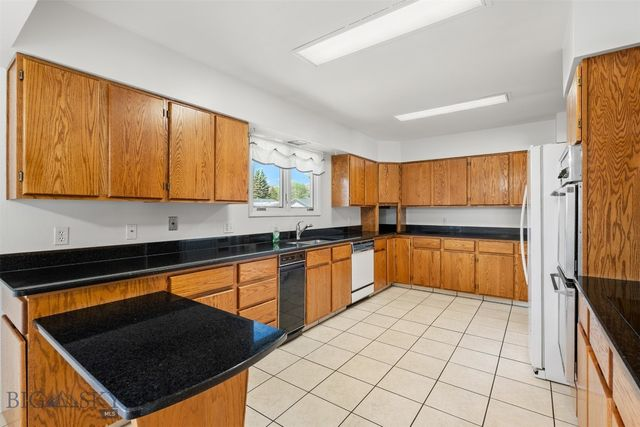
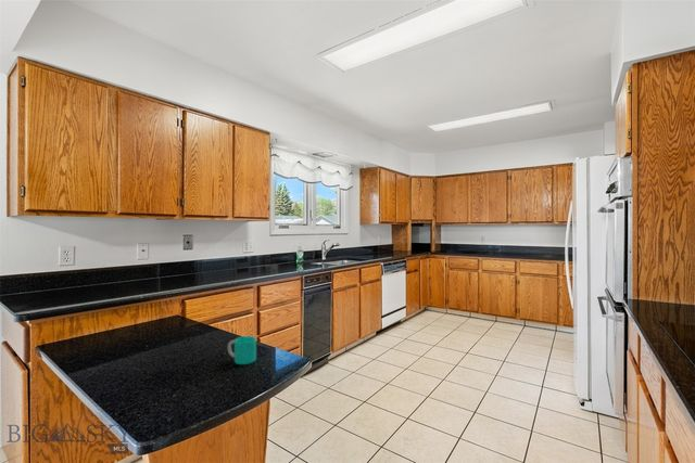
+ cup [227,335,257,365]
